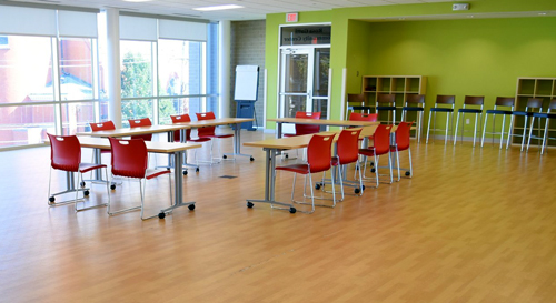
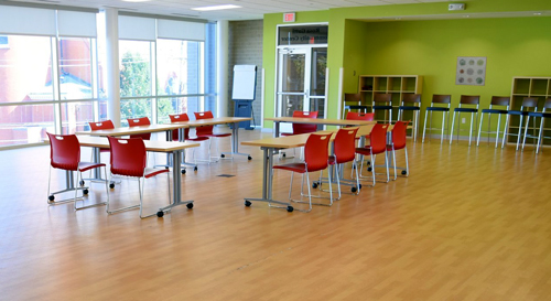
+ wall art [454,55,488,87]
